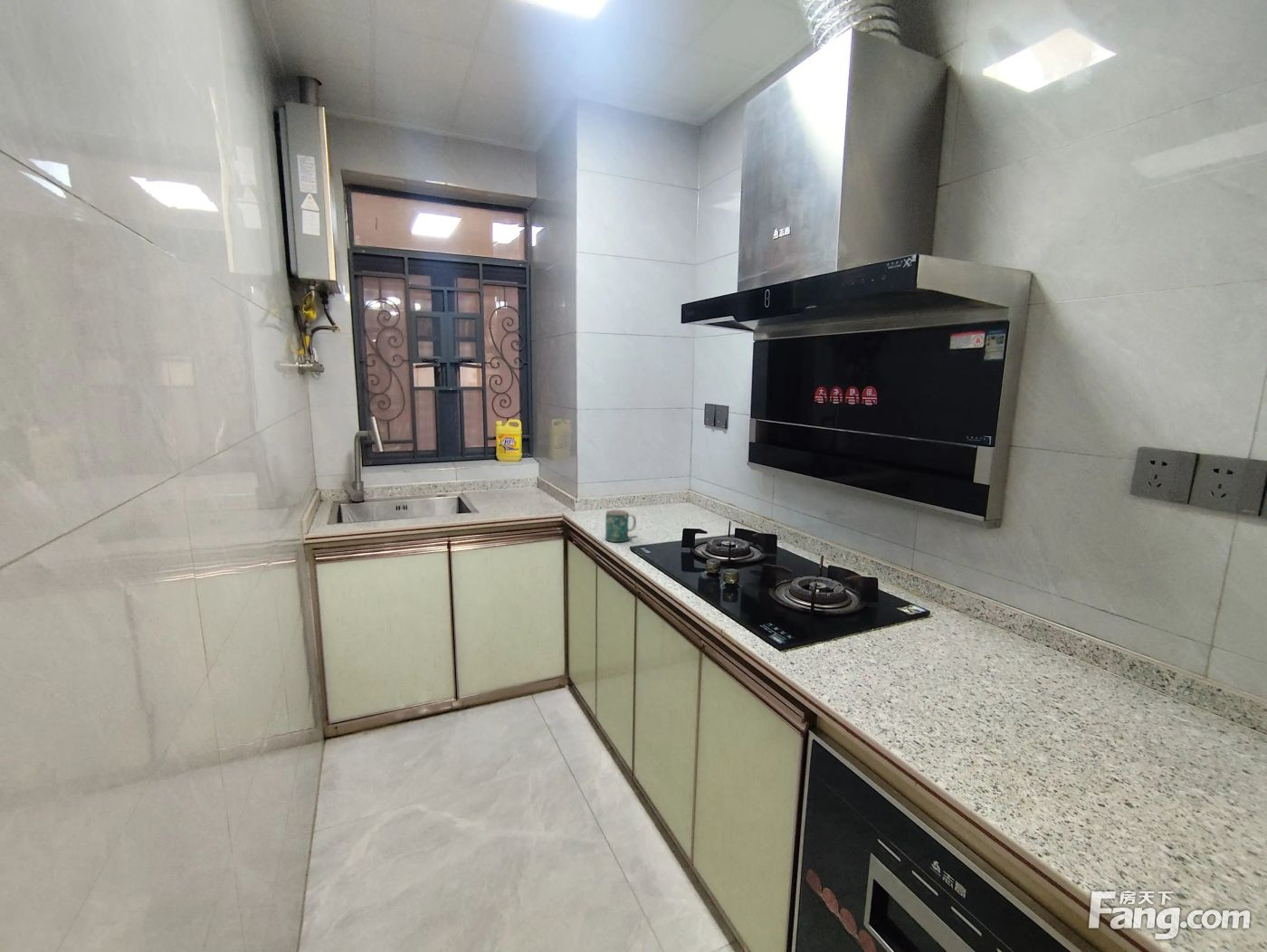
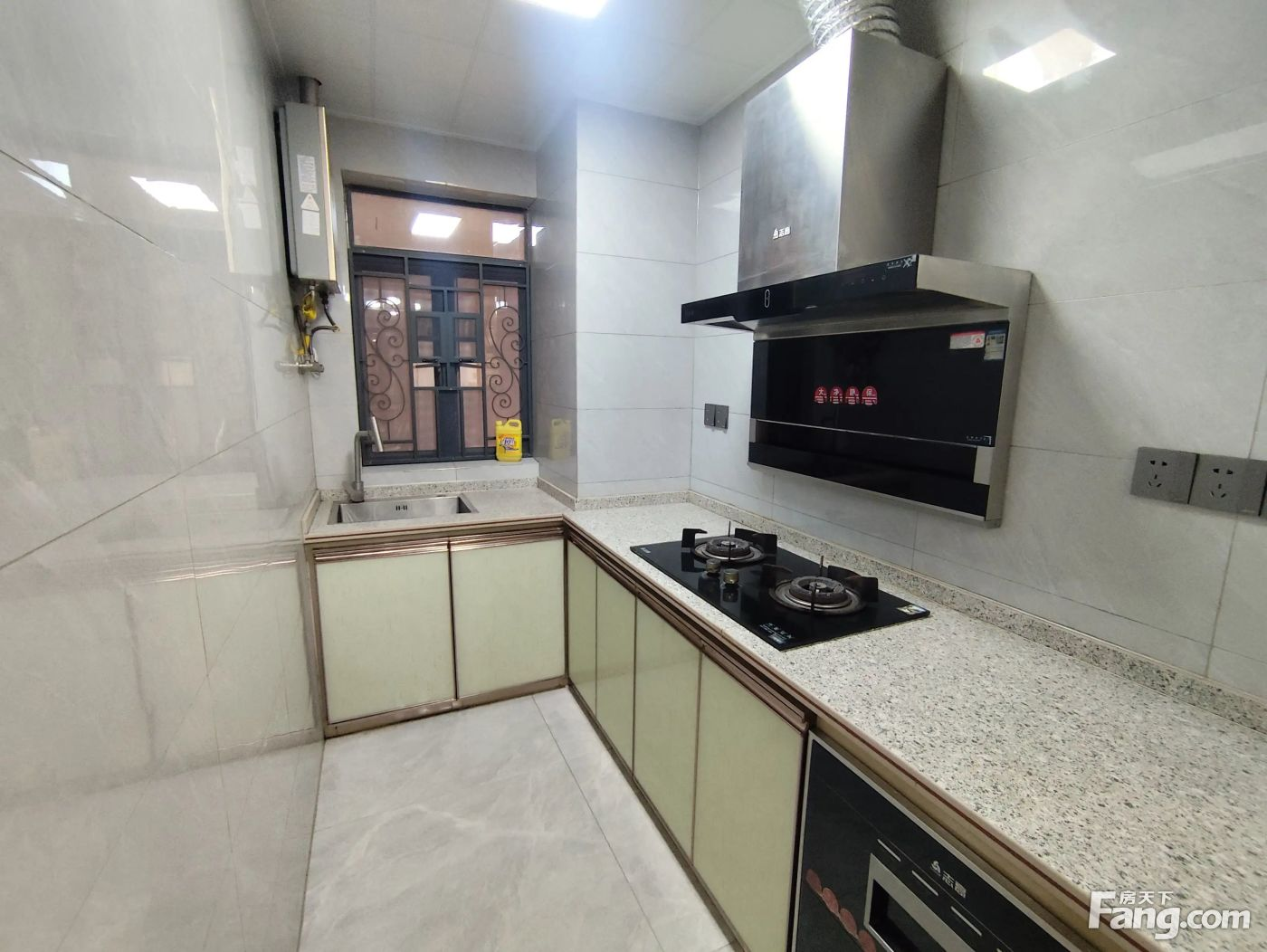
- mug [605,509,637,543]
